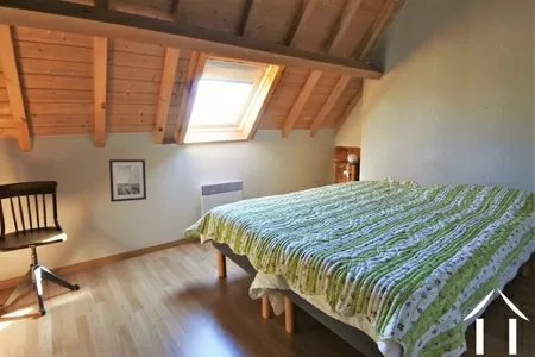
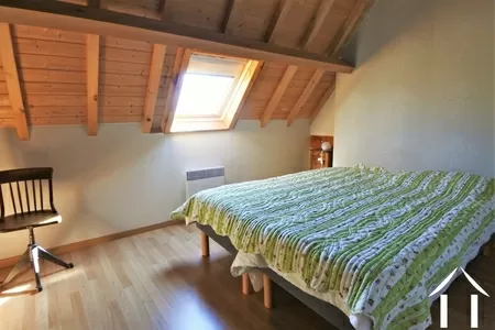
- wall art [108,158,147,203]
